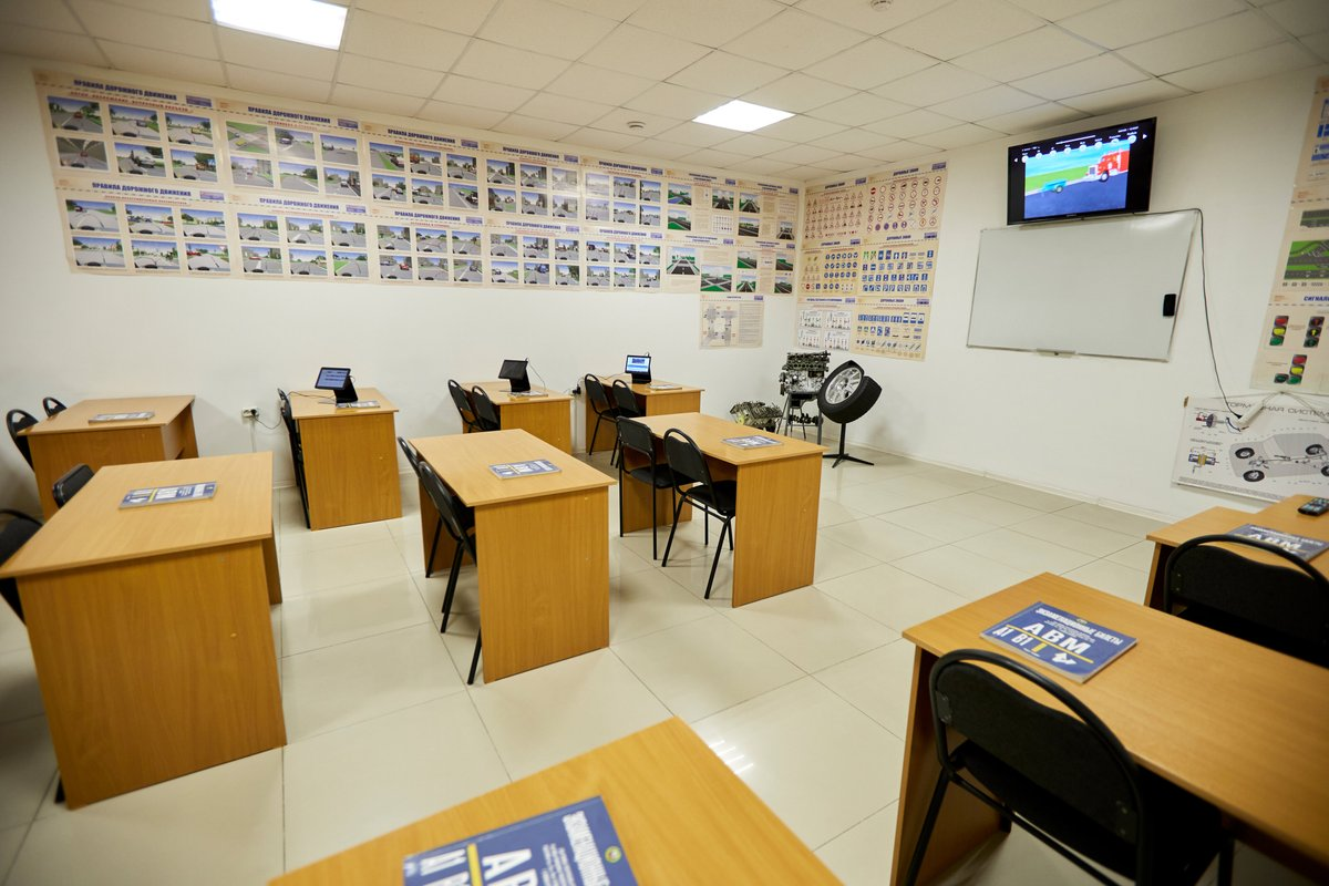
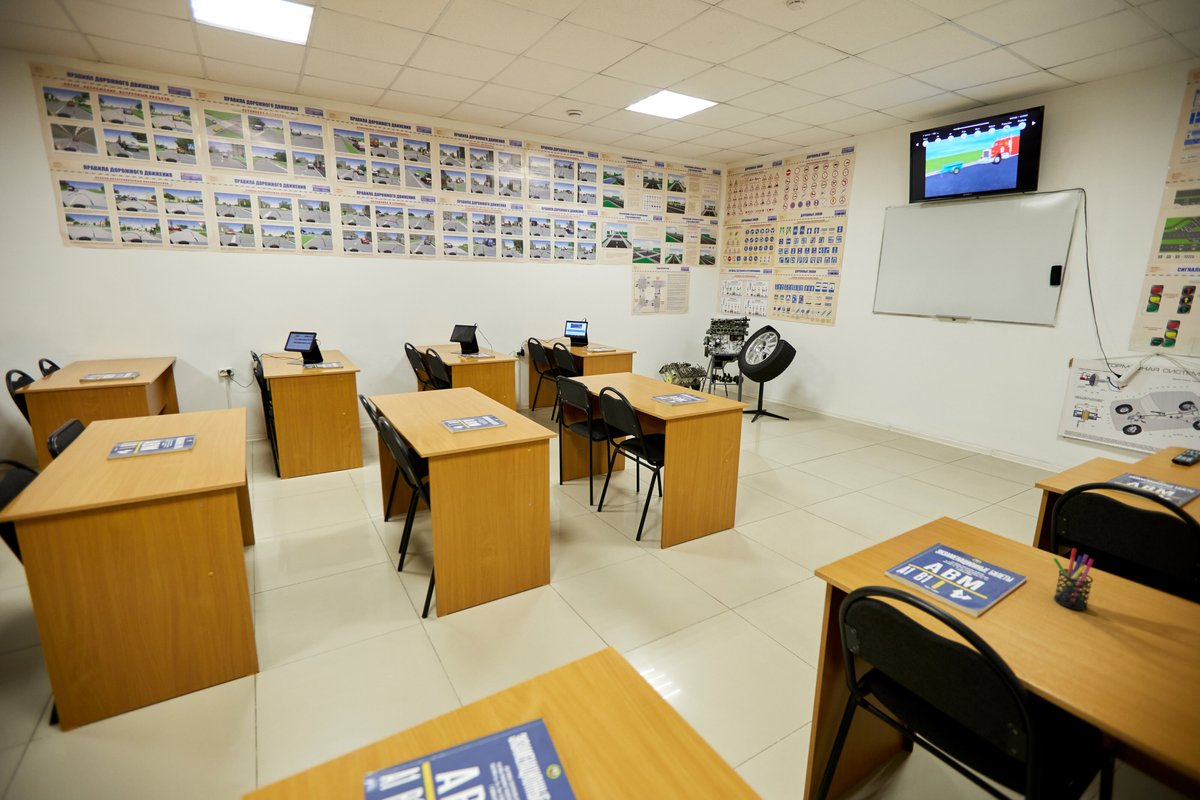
+ pen holder [1052,547,1095,611]
